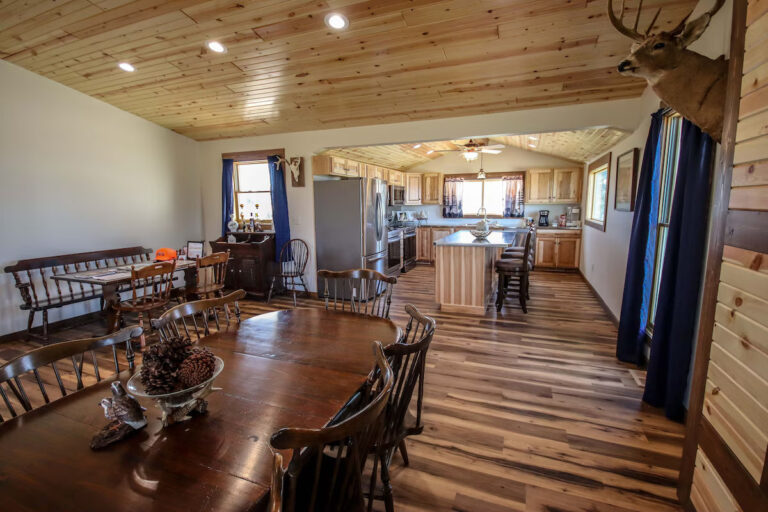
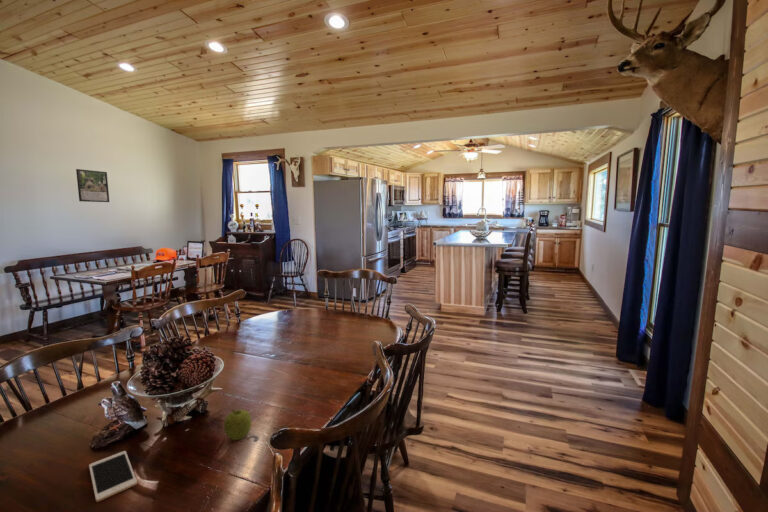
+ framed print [75,168,110,203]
+ cell phone [88,450,138,503]
+ fruit [223,409,252,441]
